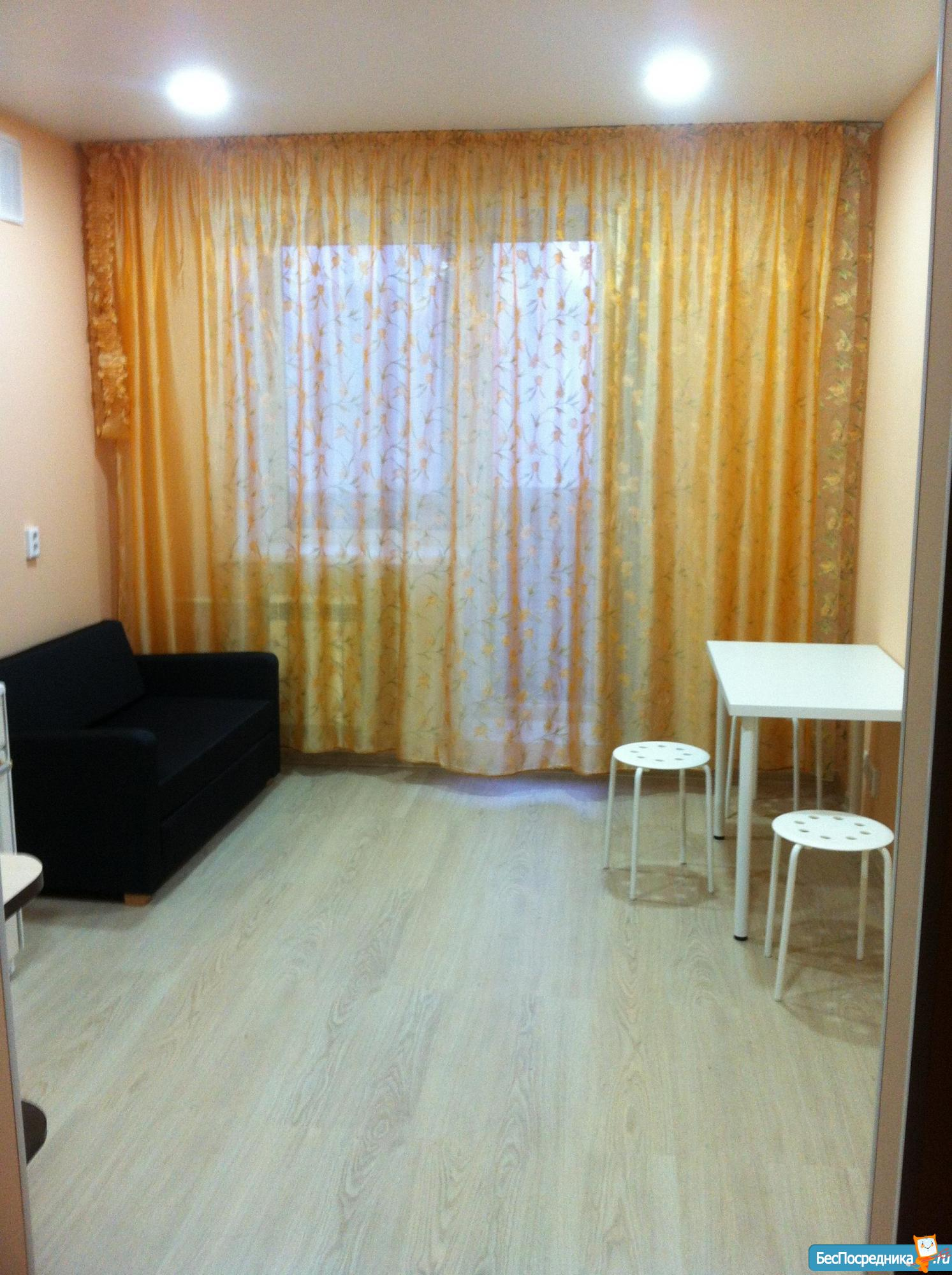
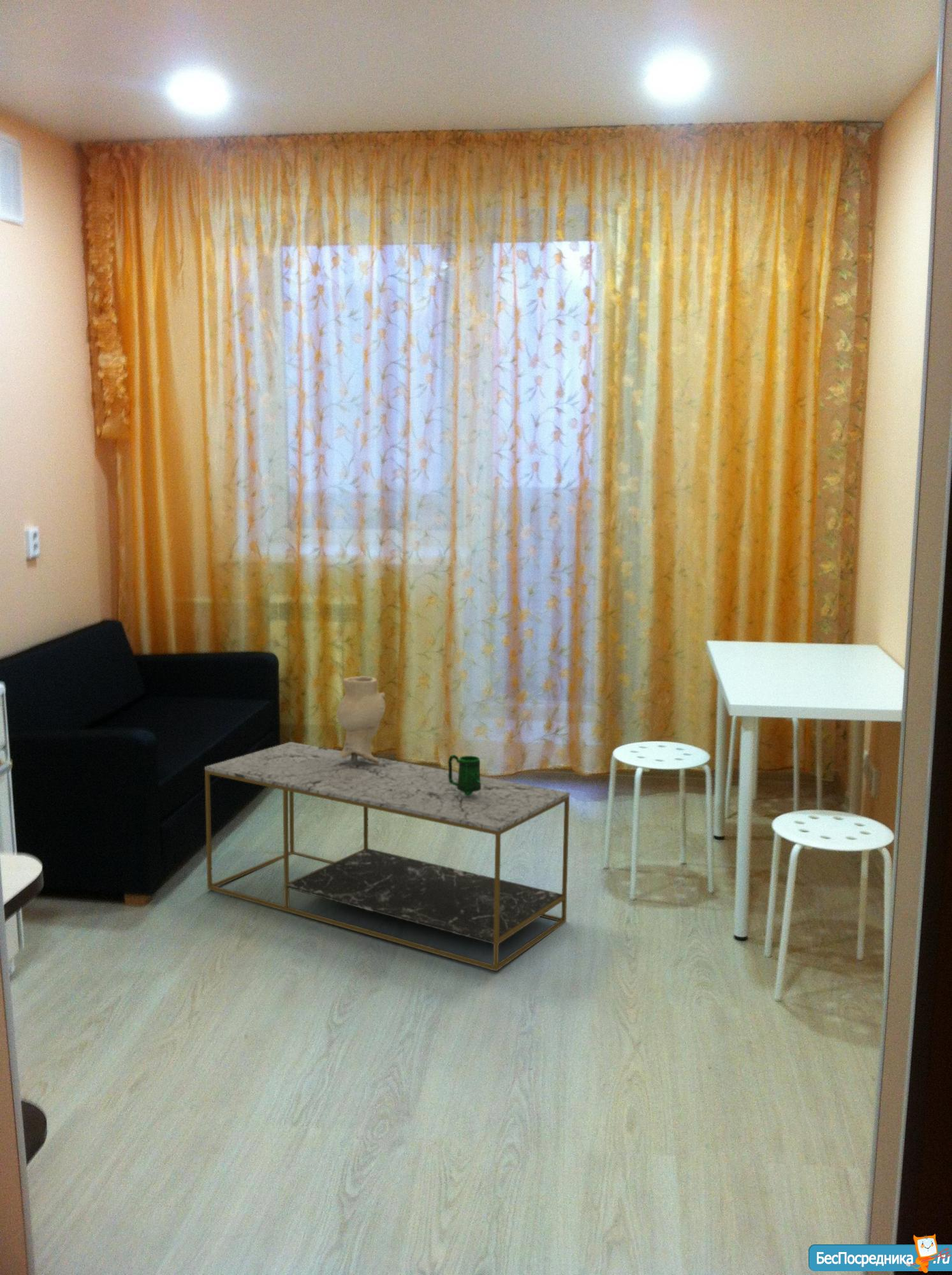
+ coffee table [204,741,571,972]
+ mug [448,754,481,796]
+ decorative vase [336,675,386,764]
